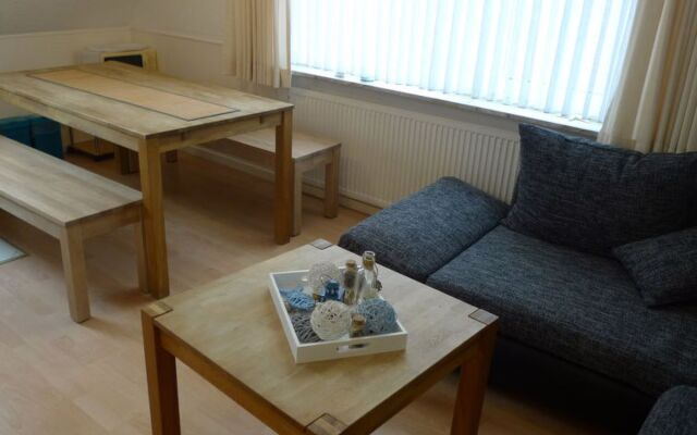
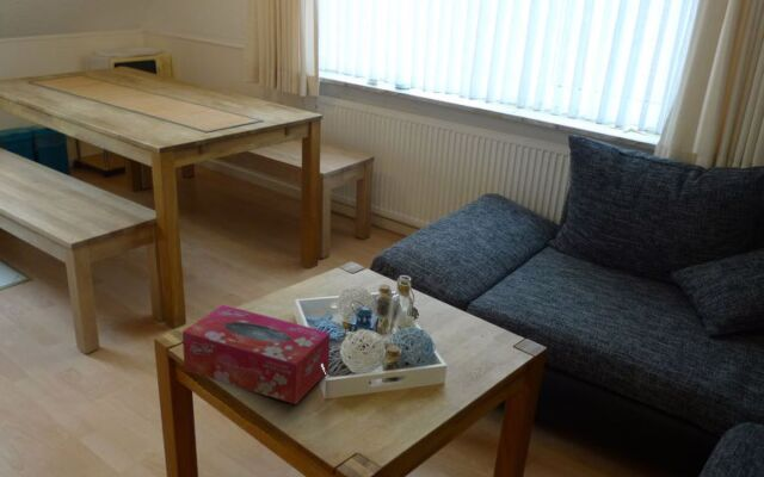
+ tissue box [181,304,331,405]
